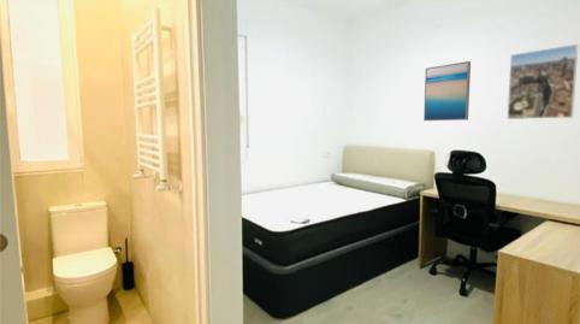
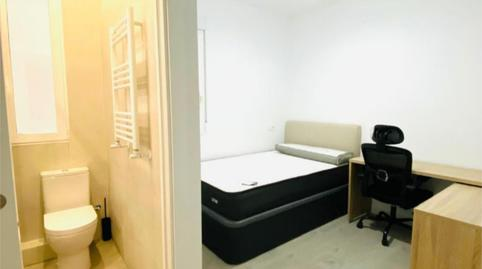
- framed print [507,43,580,120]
- wall art [422,60,472,122]
